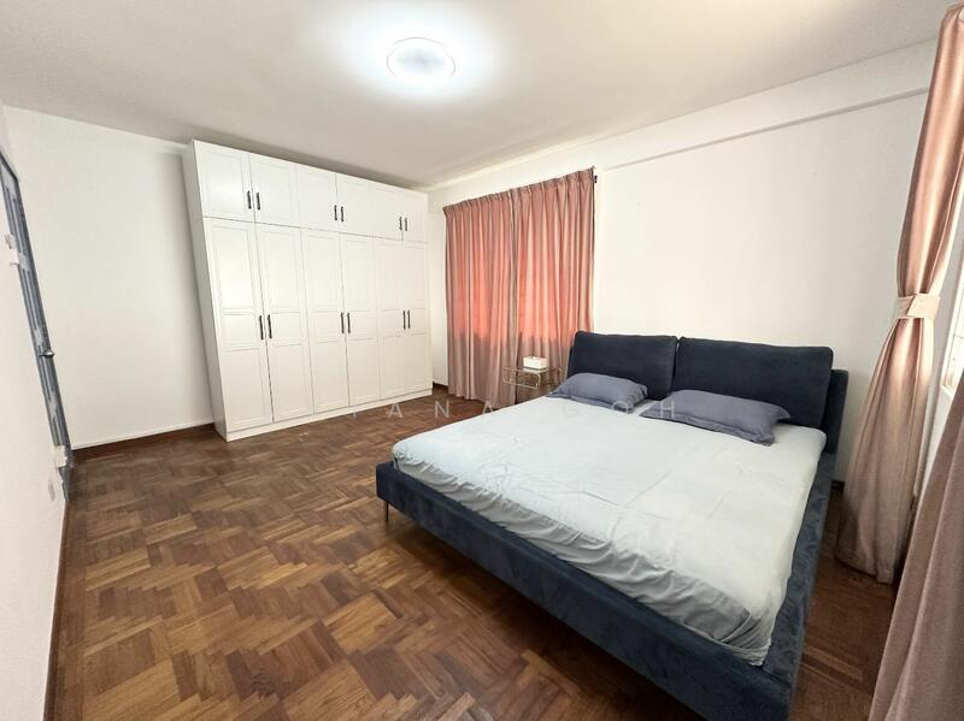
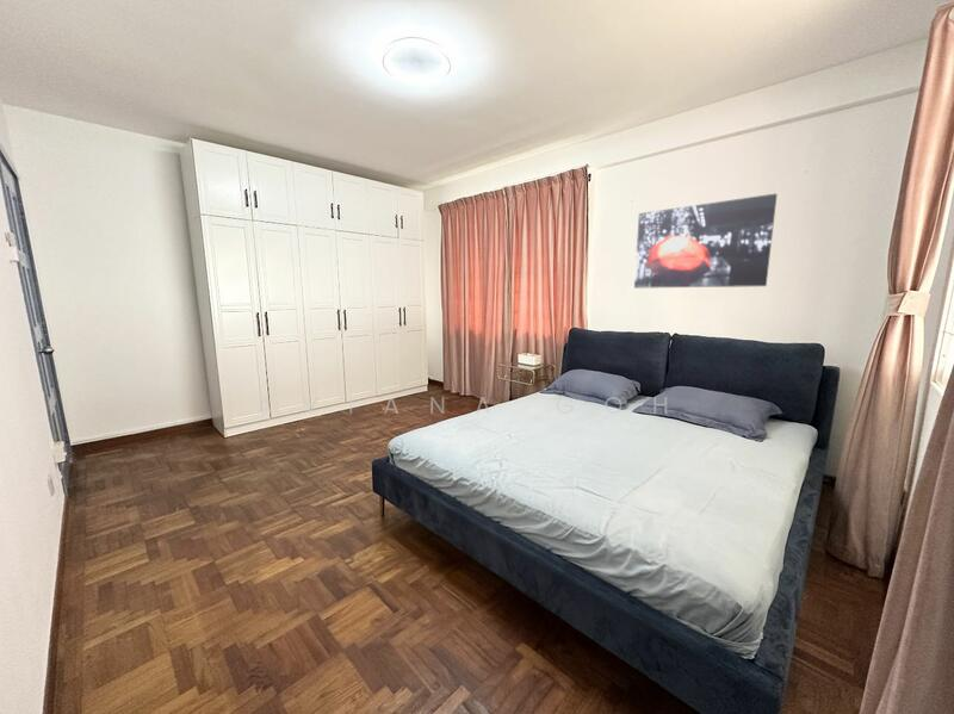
+ wall art [633,192,779,290]
